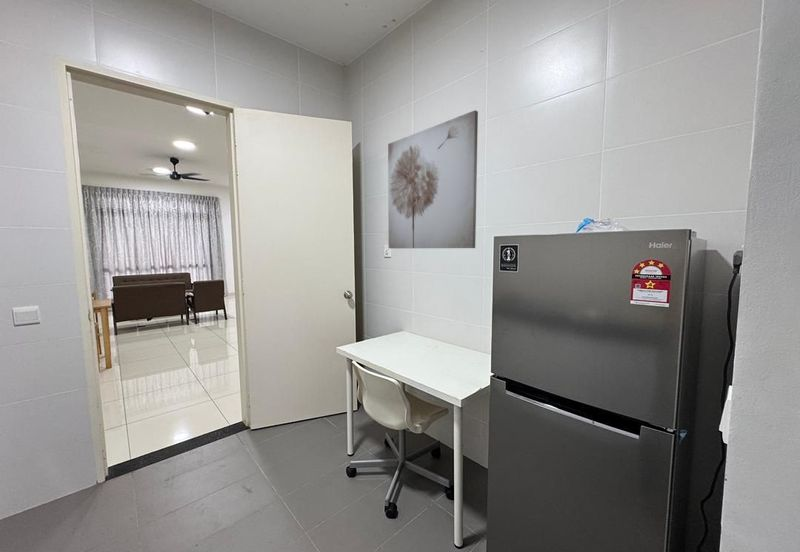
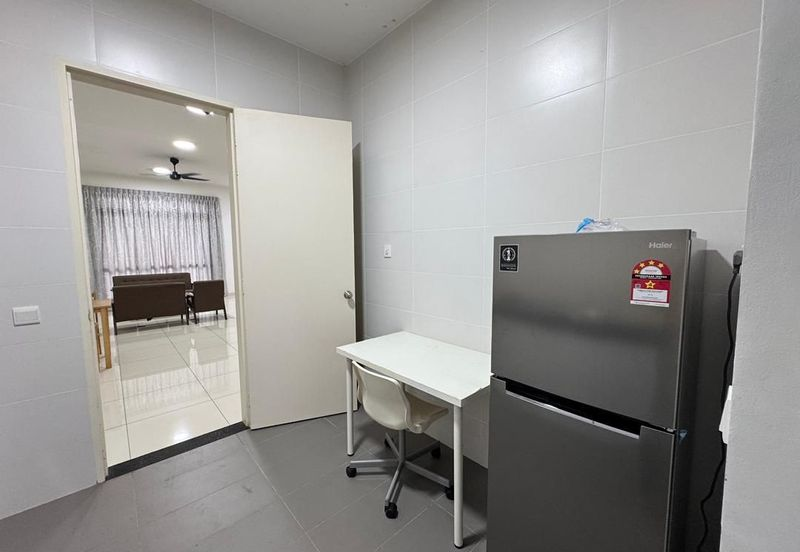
- wall art [387,109,479,249]
